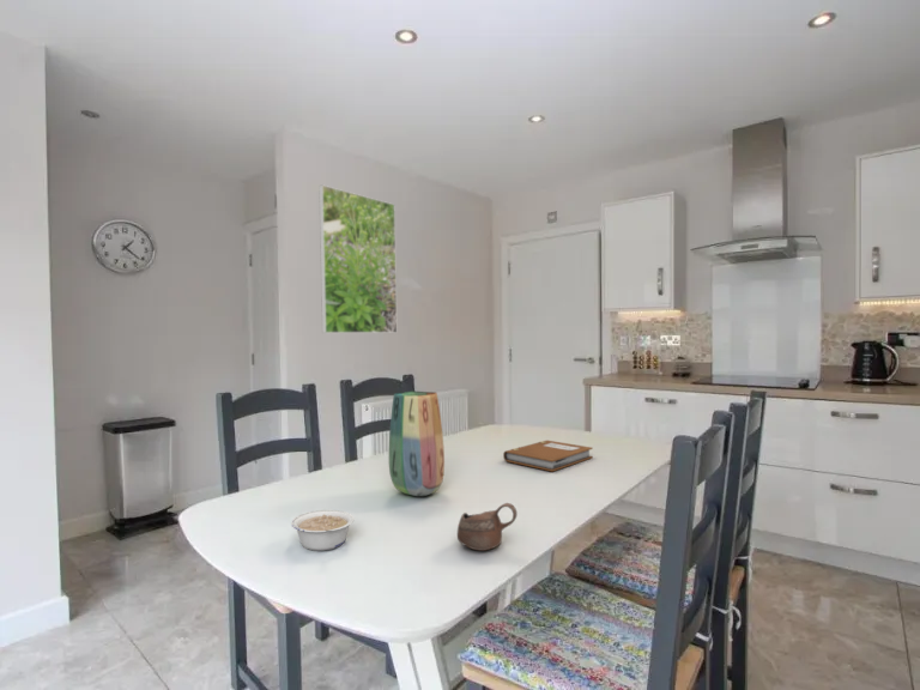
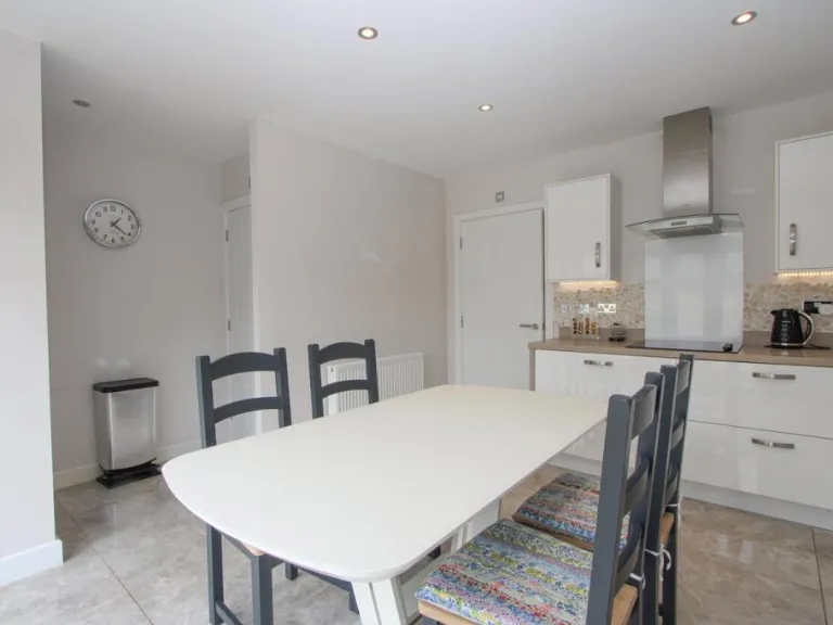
- notebook [502,440,594,472]
- legume [290,509,355,552]
- cup [456,502,519,551]
- vase [388,391,446,497]
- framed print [319,184,398,334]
